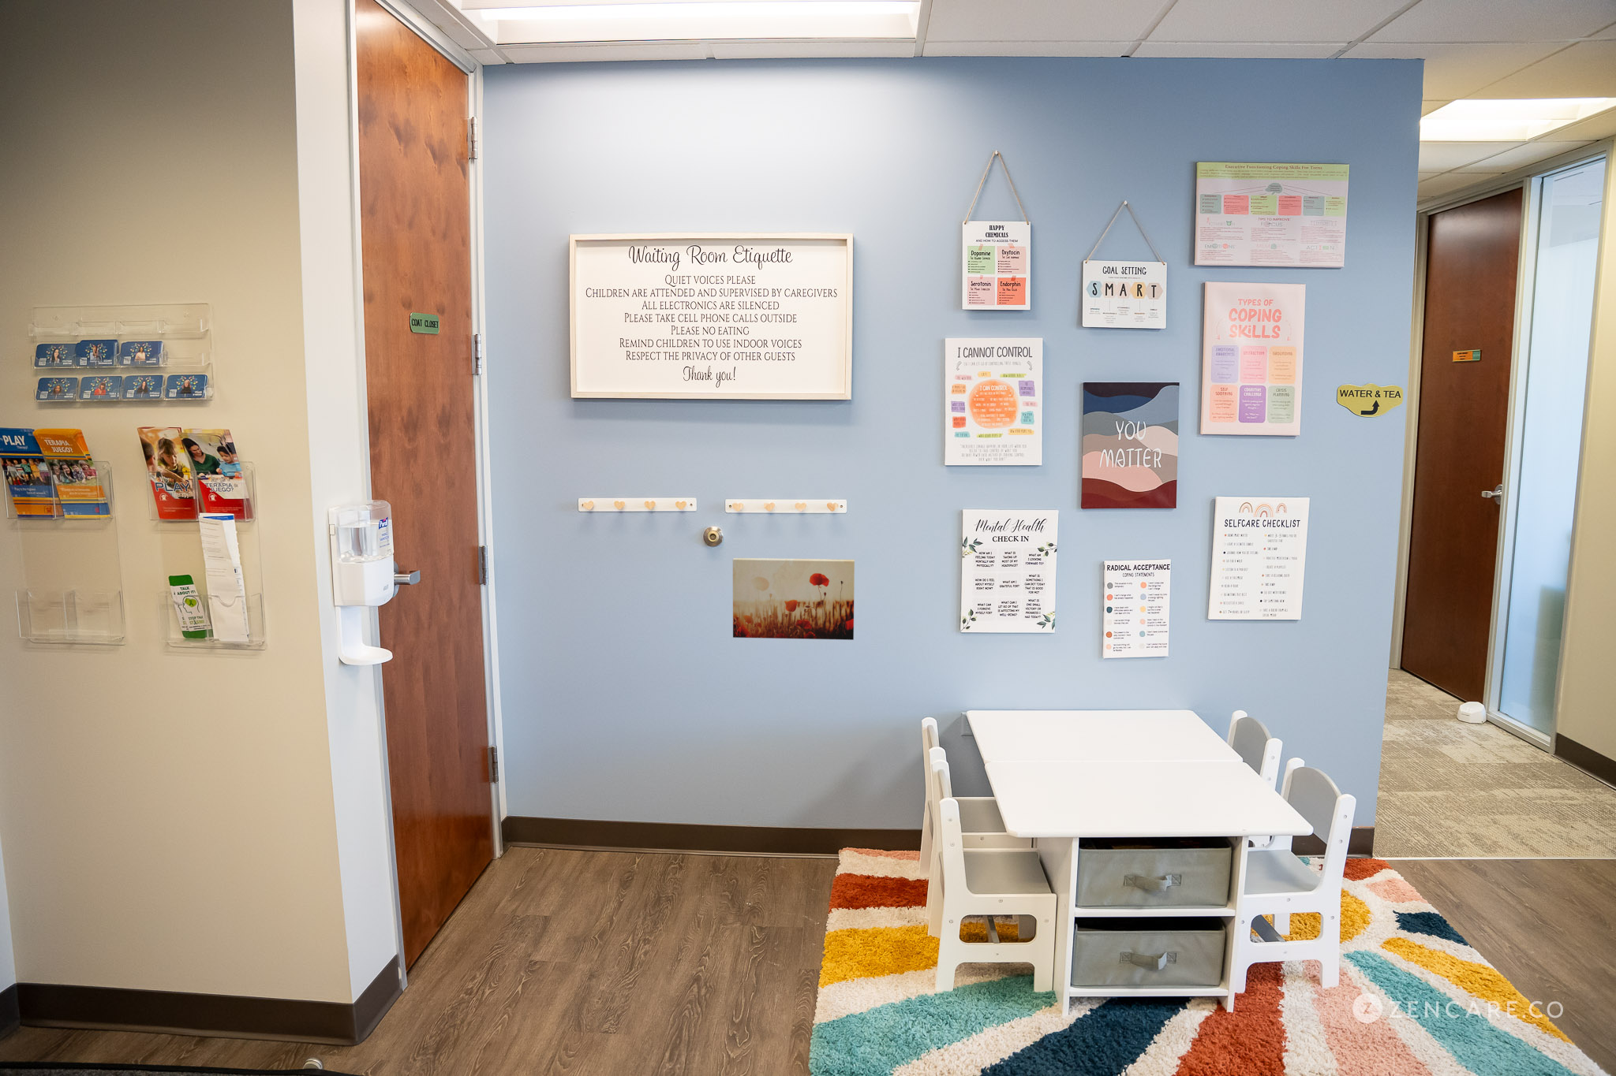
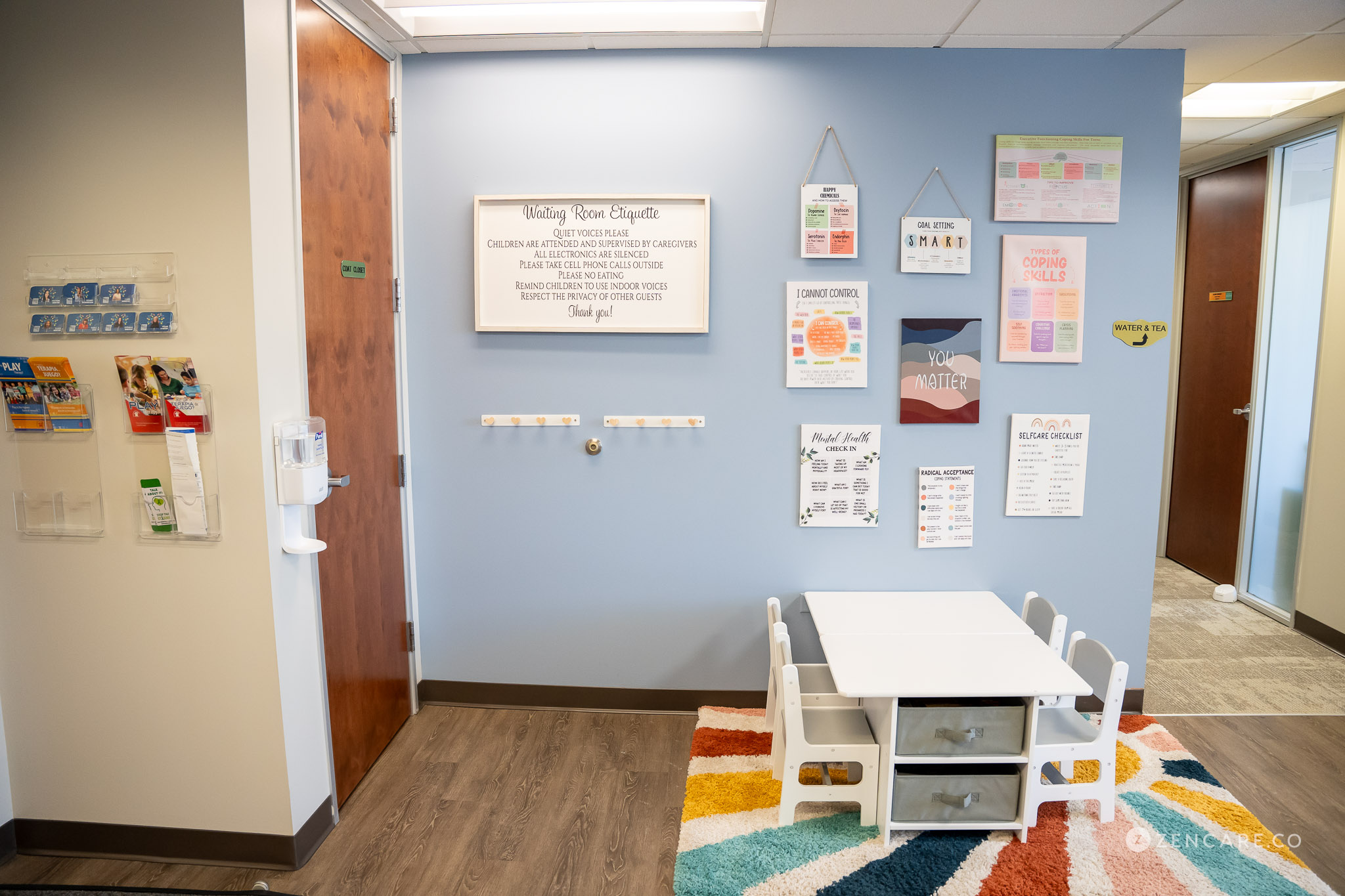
- wall art [732,557,855,641]
